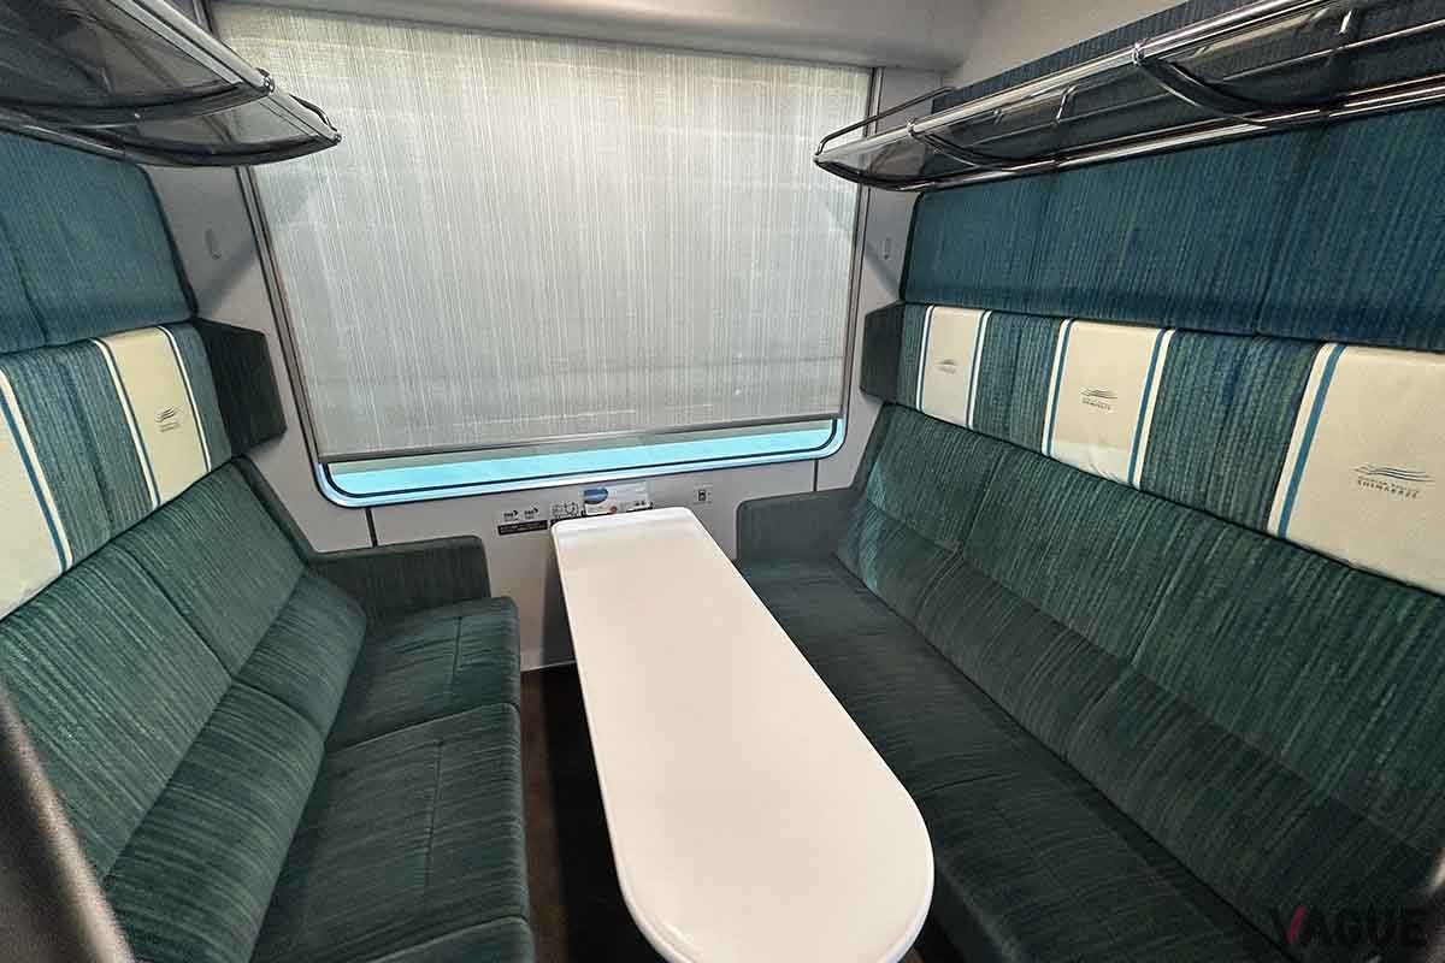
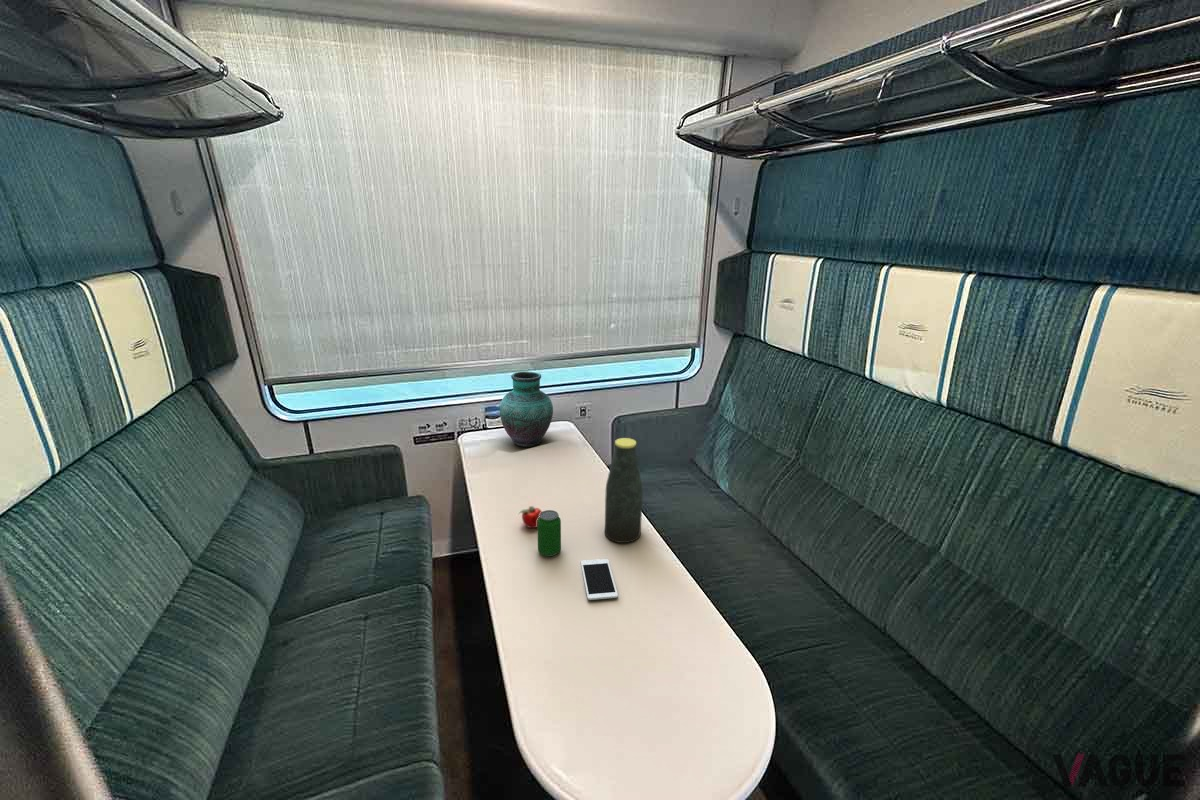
+ vase [499,371,554,448]
+ apple [518,505,543,529]
+ beverage can [536,509,562,557]
+ bottle [604,437,644,544]
+ cell phone [580,558,619,601]
